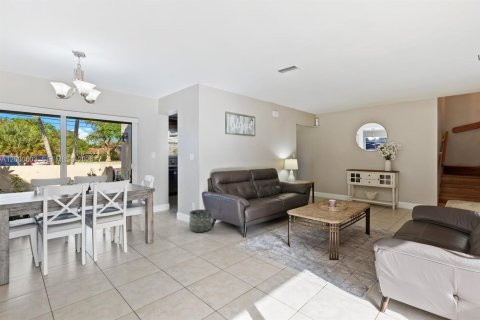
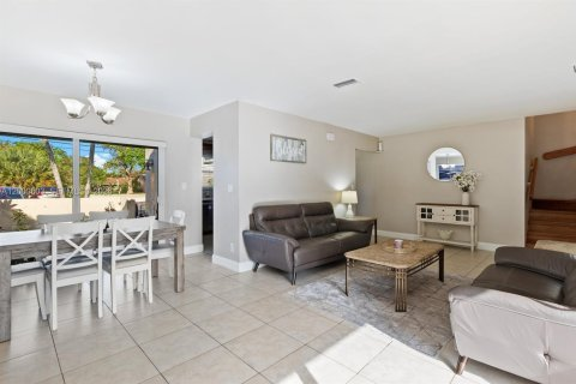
- basket [188,209,213,233]
